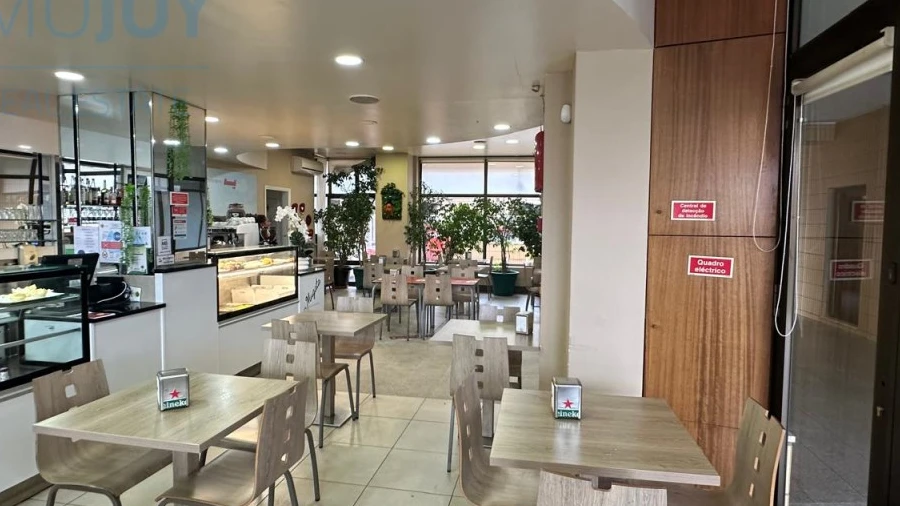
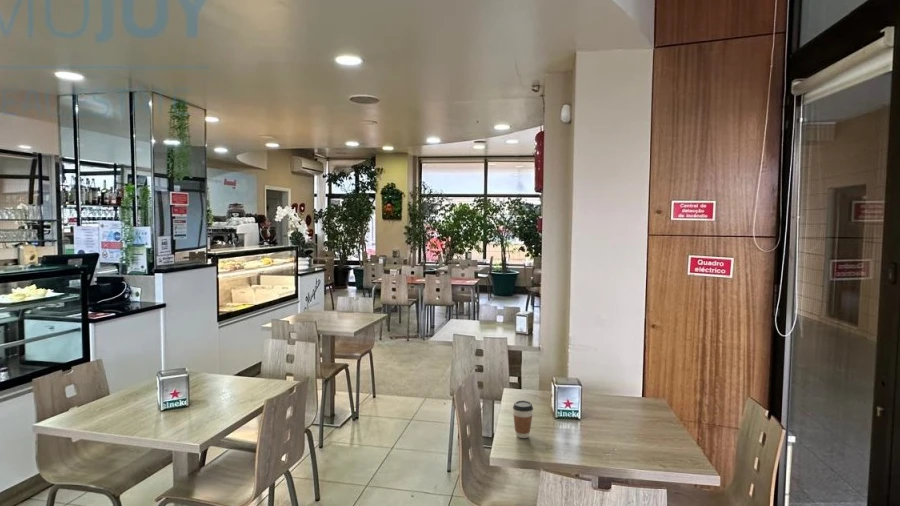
+ coffee cup [512,400,534,439]
